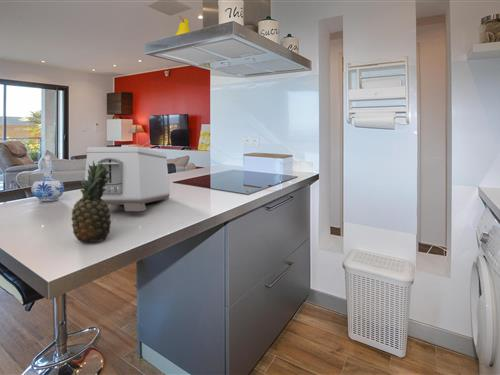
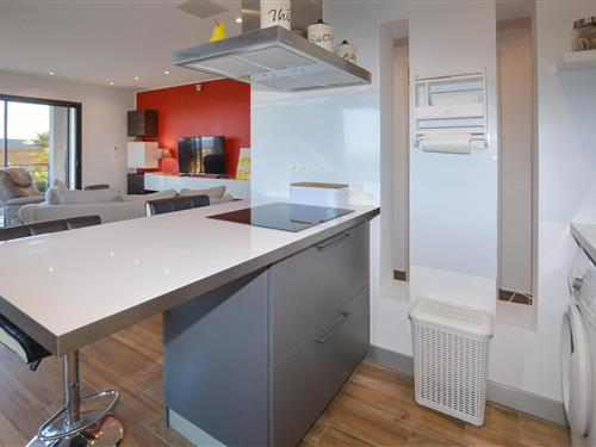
- toaster [84,146,171,212]
- ceramic pitcher [30,154,65,202]
- fruit [70,161,112,243]
